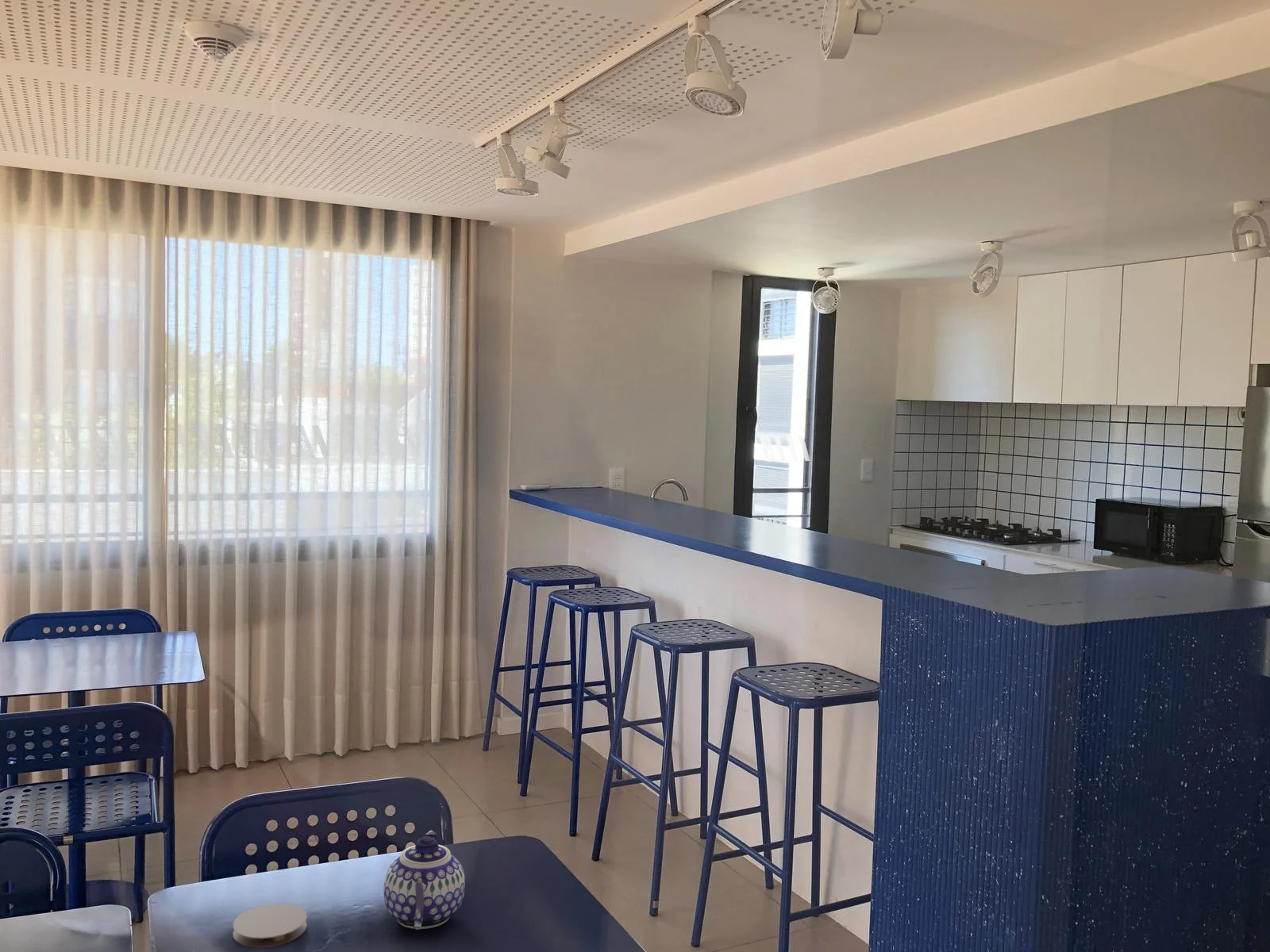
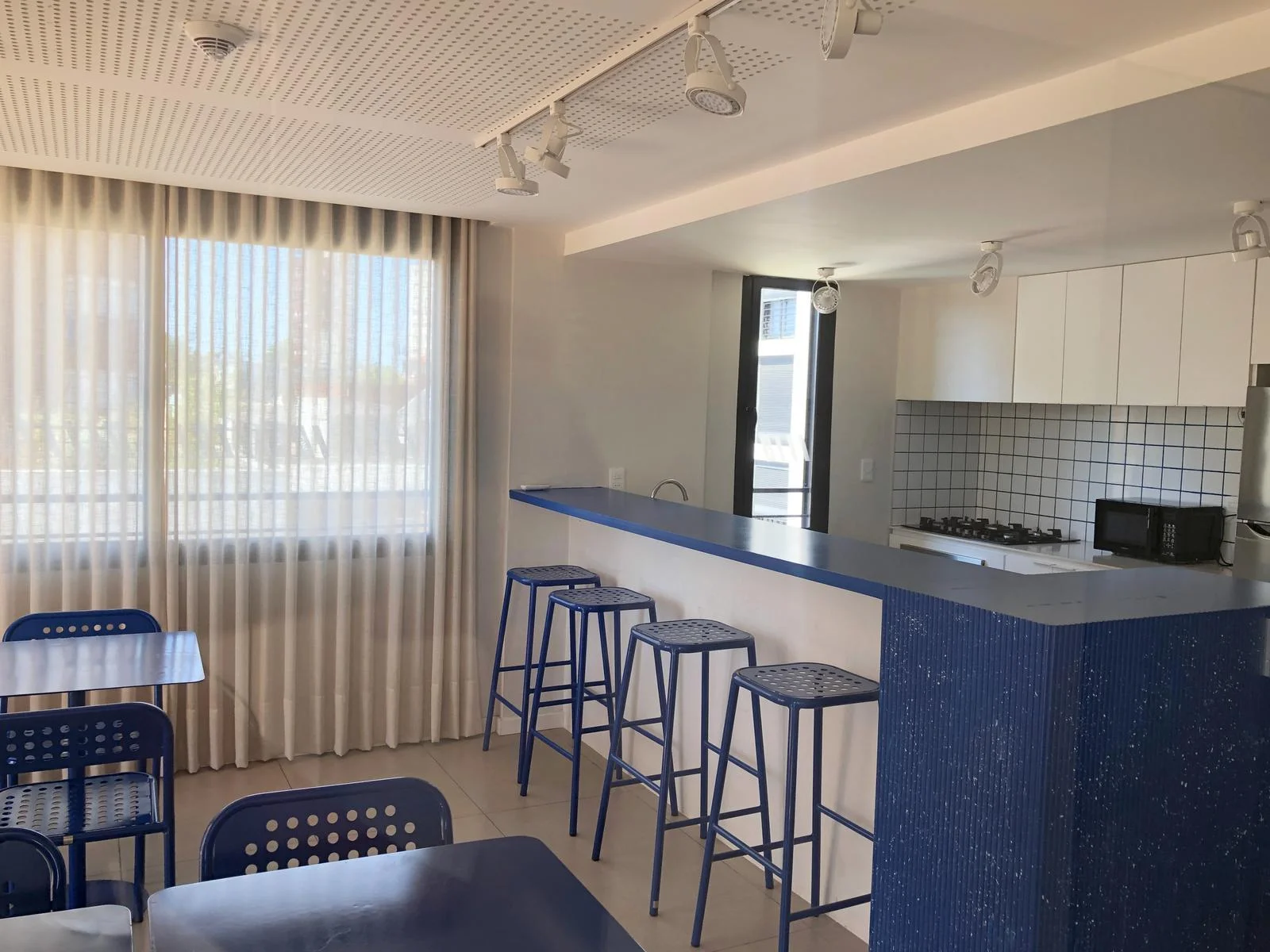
- teapot [383,829,466,931]
- coaster [232,903,308,948]
